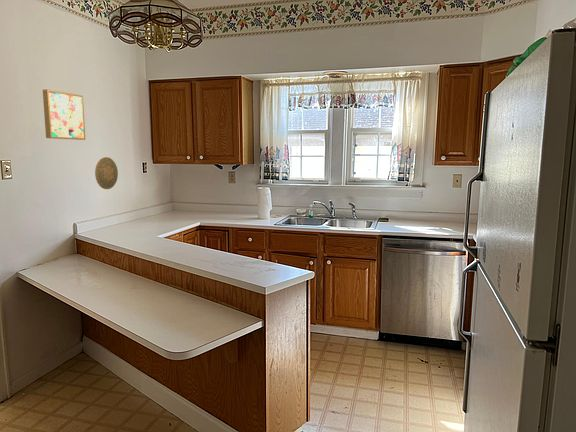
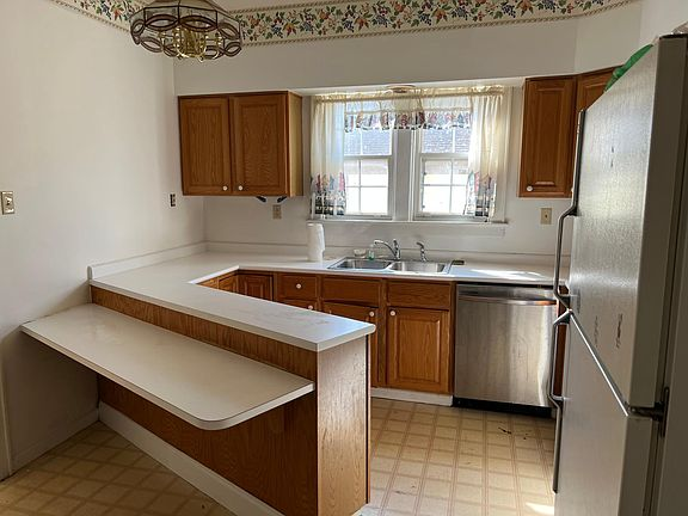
- decorative plate [94,156,119,190]
- wall art [42,88,86,141]
